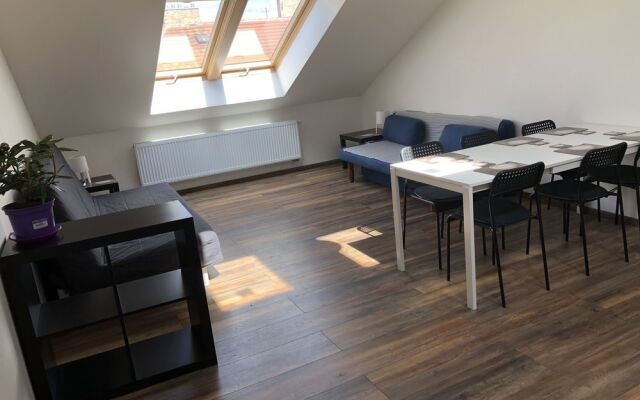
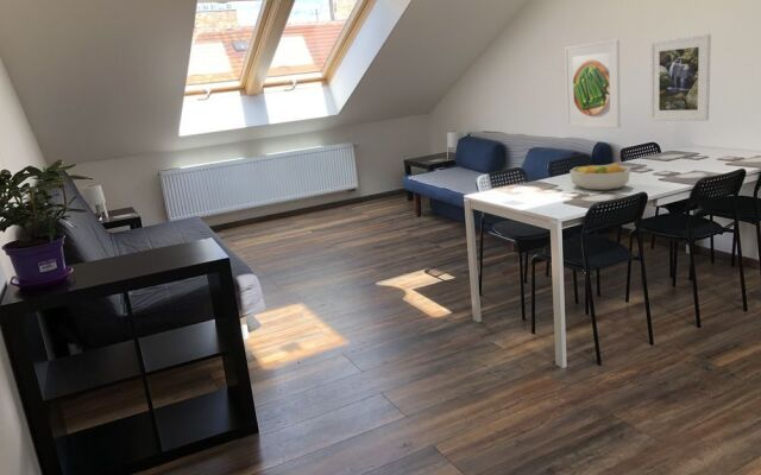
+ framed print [564,38,622,129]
+ fruit bowl [568,163,631,191]
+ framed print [649,33,712,122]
